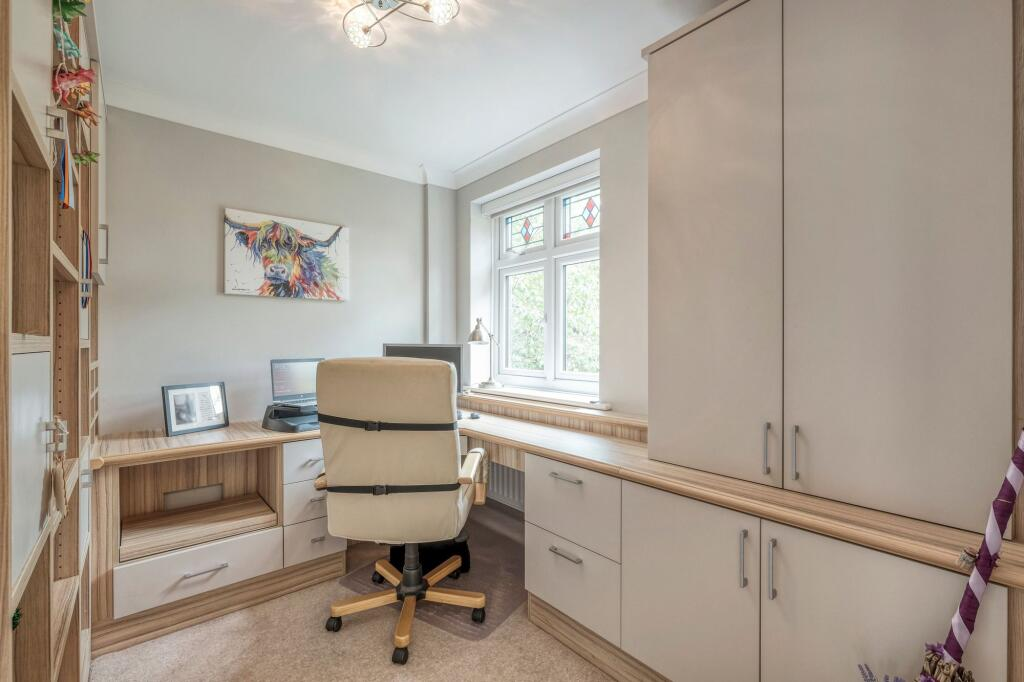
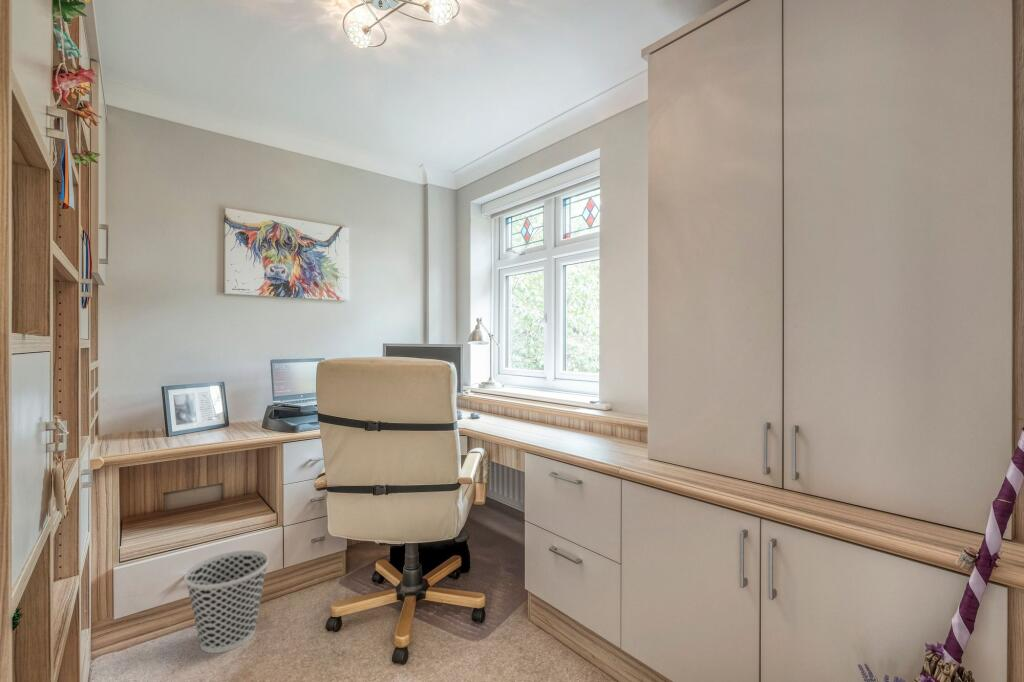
+ wastebasket [183,549,270,654]
